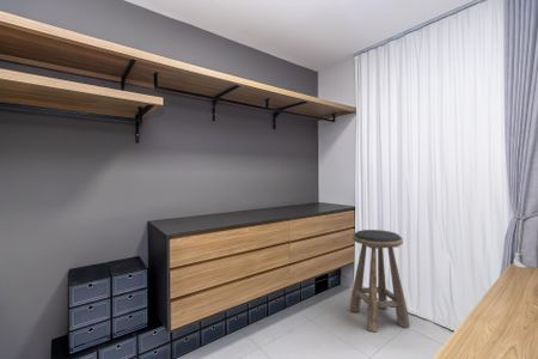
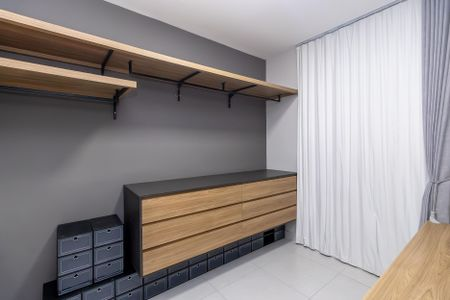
- stool [348,229,411,333]
